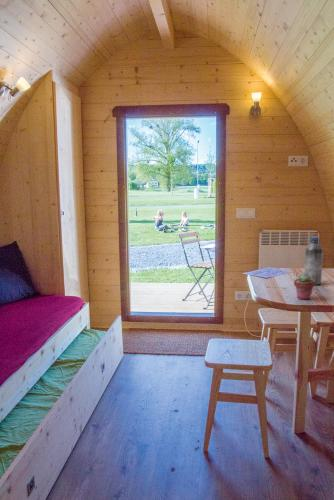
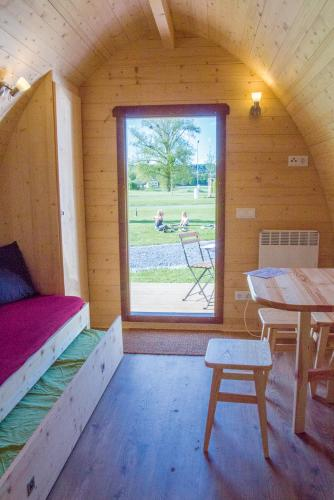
- potted succulent [293,273,315,300]
- water bottle [303,236,324,286]
